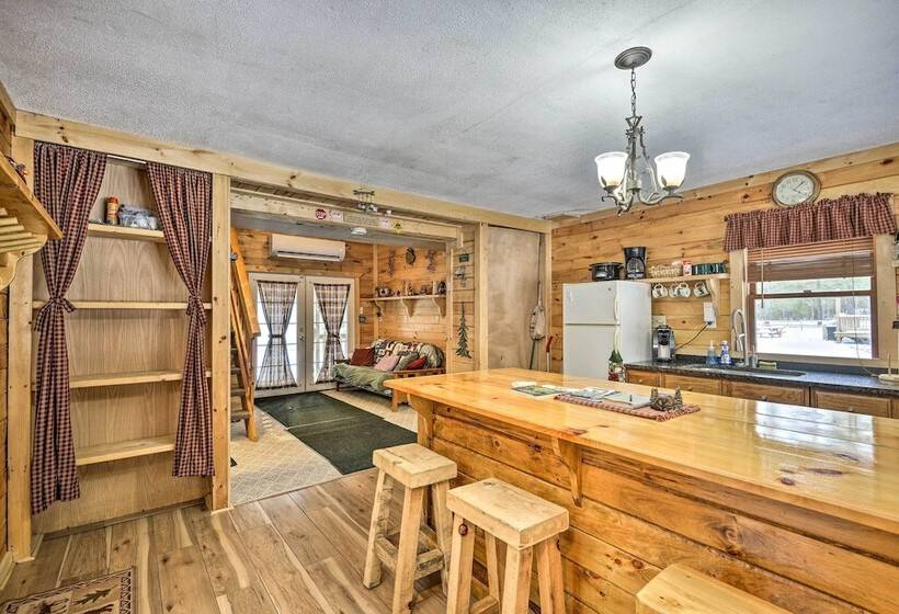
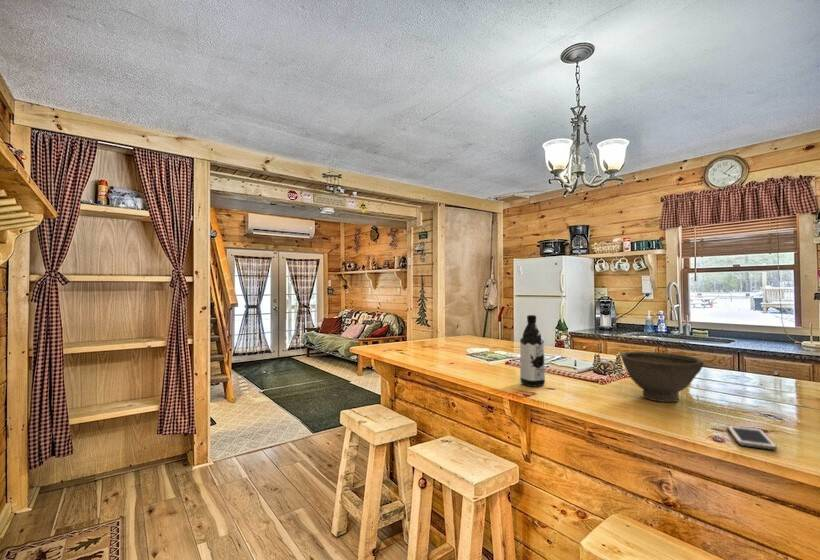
+ cell phone [726,424,778,451]
+ water bottle [519,314,546,388]
+ bowl [620,351,705,403]
